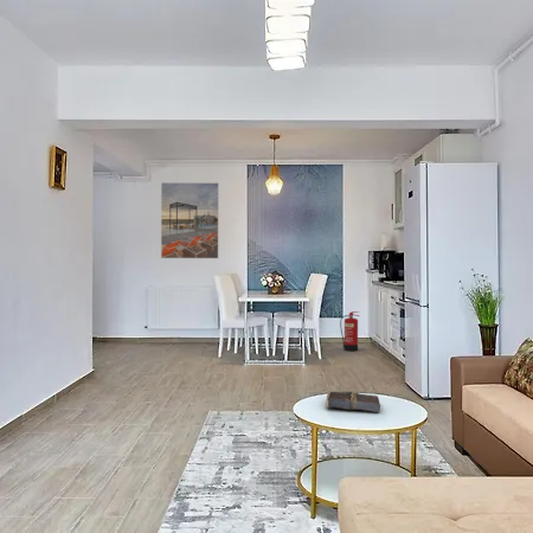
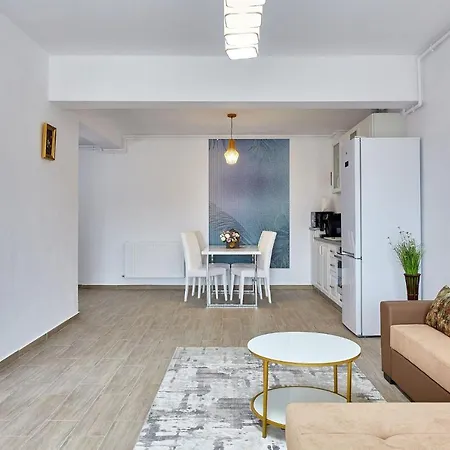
- book [325,391,381,413]
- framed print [160,181,220,259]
- fire extinguisher [339,310,360,352]
